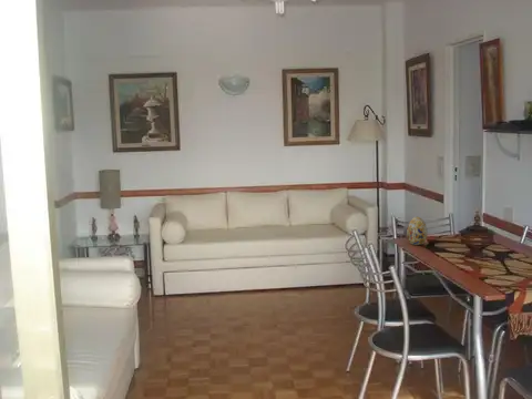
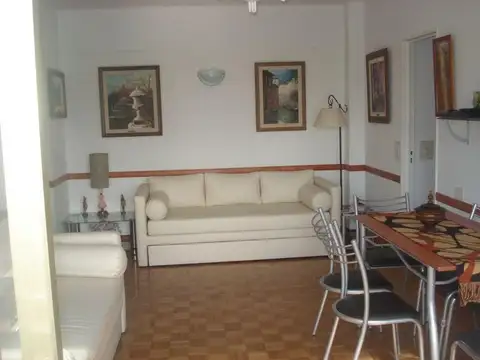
- decorative egg [406,216,429,246]
